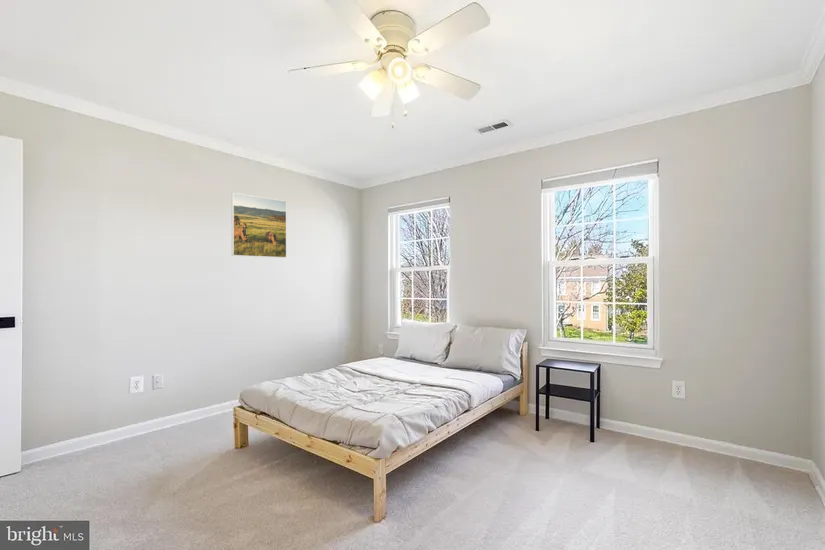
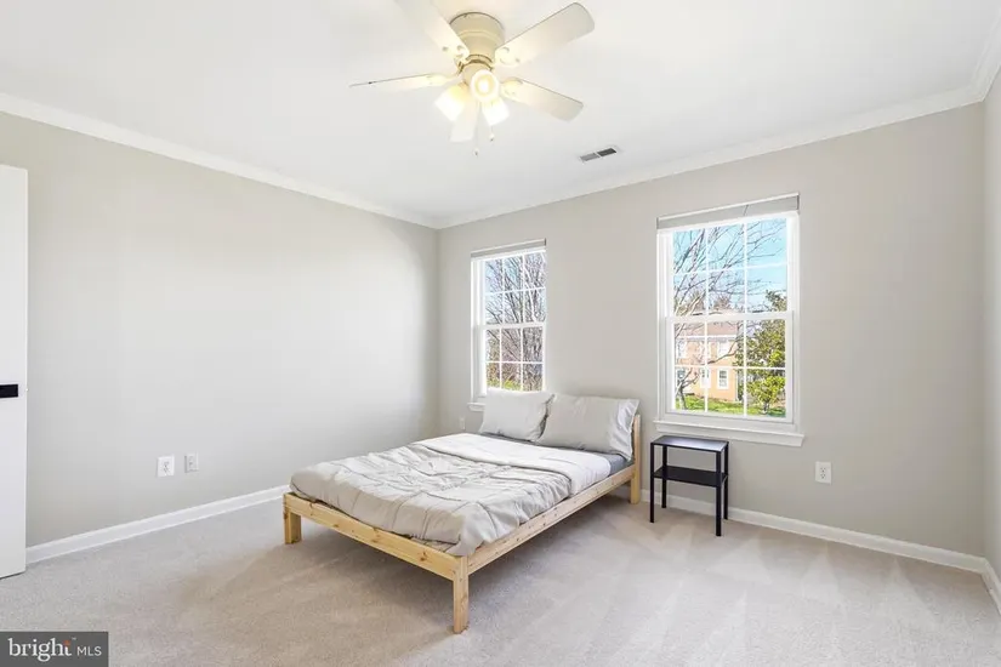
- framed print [231,192,287,259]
